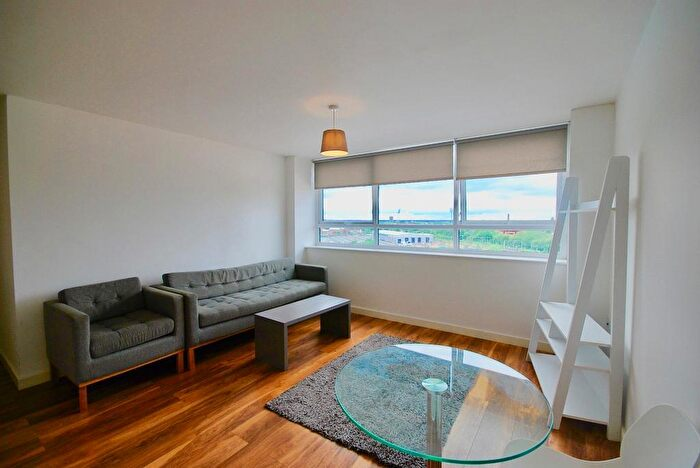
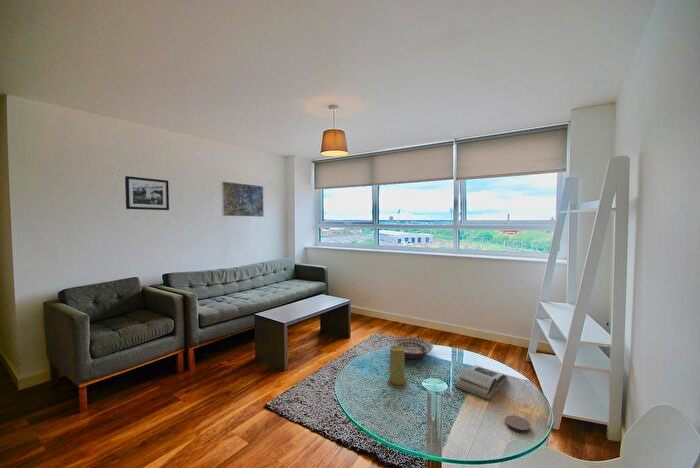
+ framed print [220,180,265,218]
+ decorative bowl [390,336,434,360]
+ coaster [504,414,531,434]
+ book [454,364,508,401]
+ picture frame [124,175,170,211]
+ candle [387,345,409,389]
